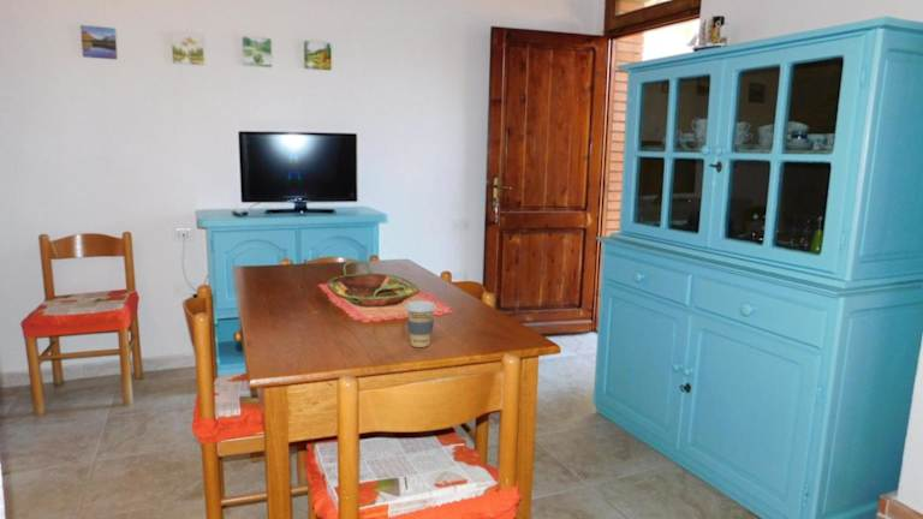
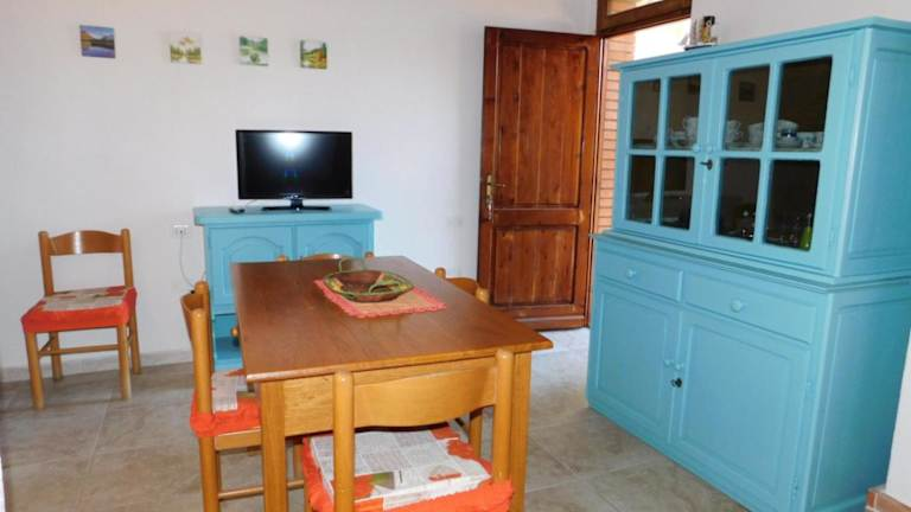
- coffee cup [404,299,437,348]
